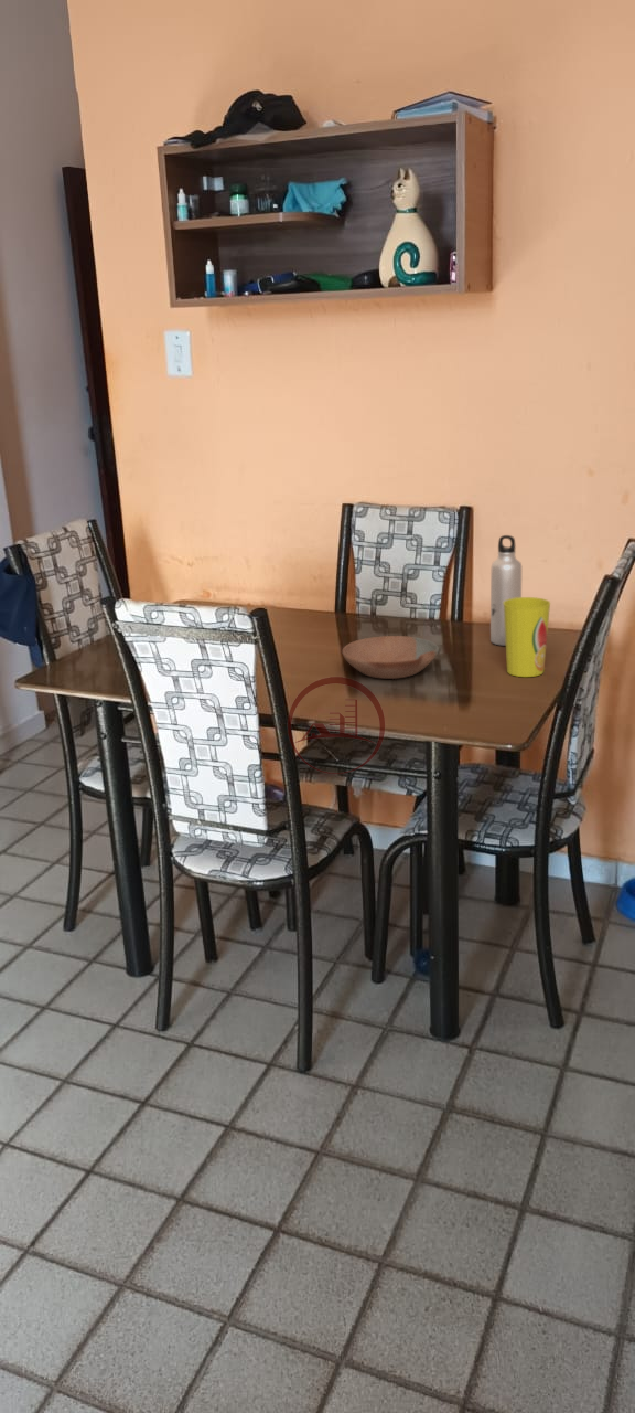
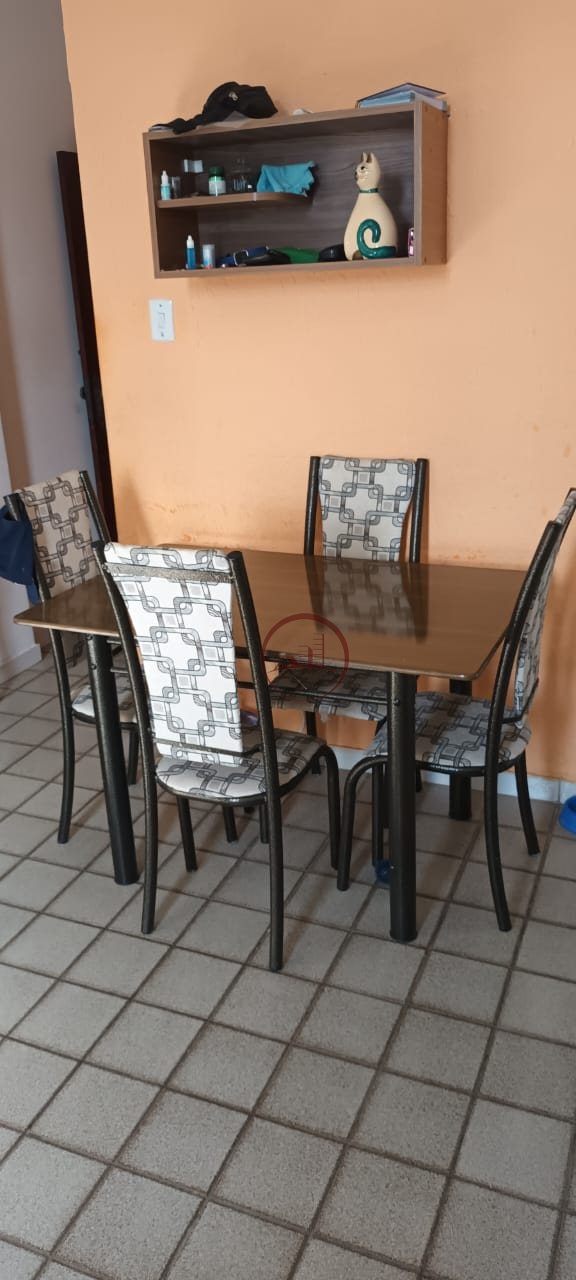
- water bottle [489,534,523,647]
- bowl [341,635,440,680]
- cup [504,596,551,678]
